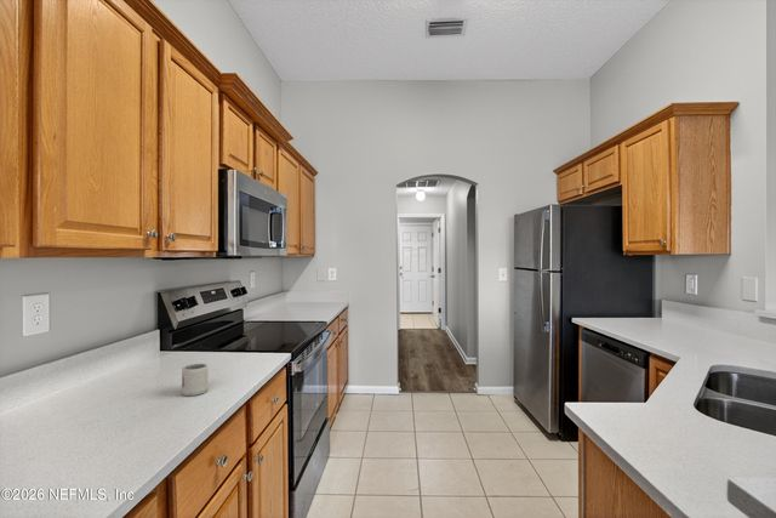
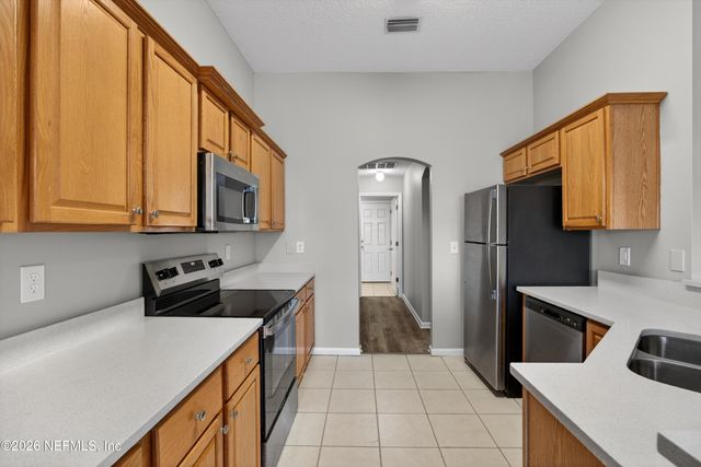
- cup [181,363,209,397]
